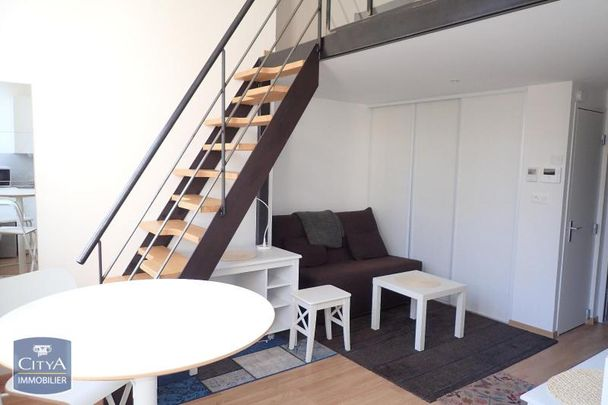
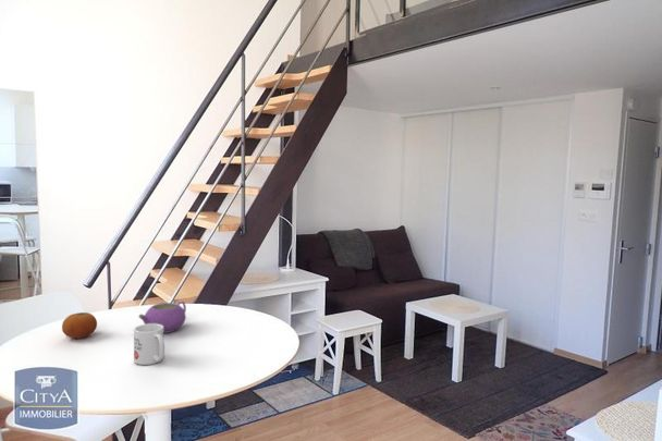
+ teapot [137,301,187,334]
+ mug [133,323,166,366]
+ fruit [61,311,98,340]
